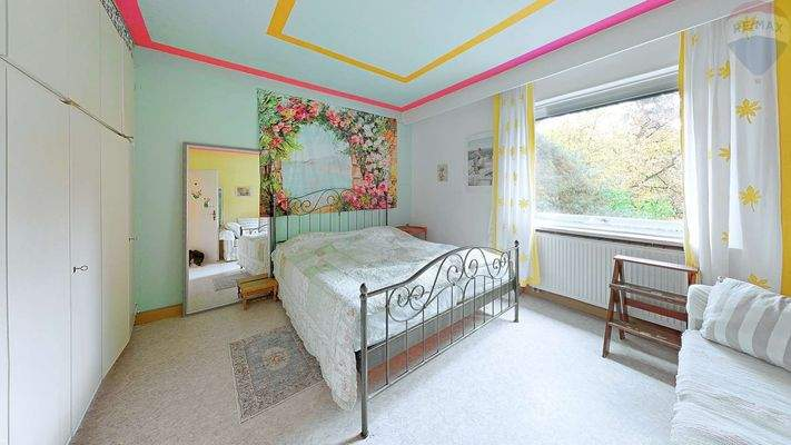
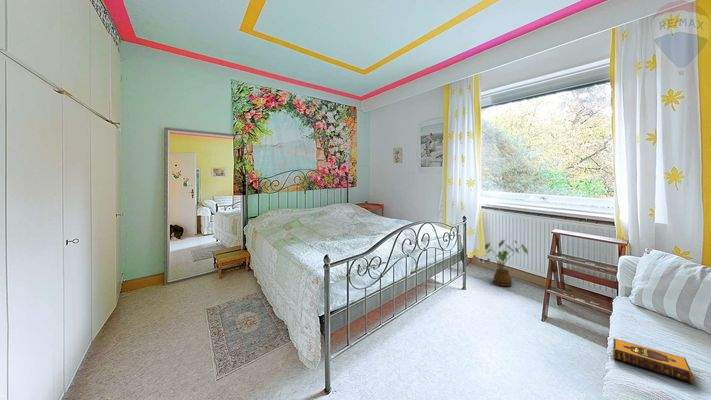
+ house plant [484,239,529,287]
+ hardback book [612,338,694,384]
